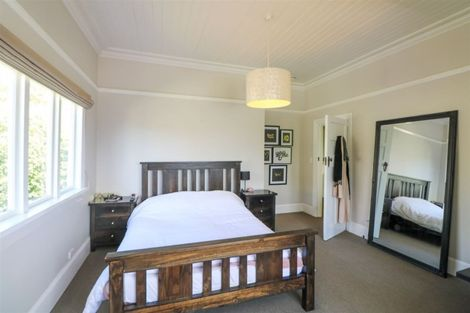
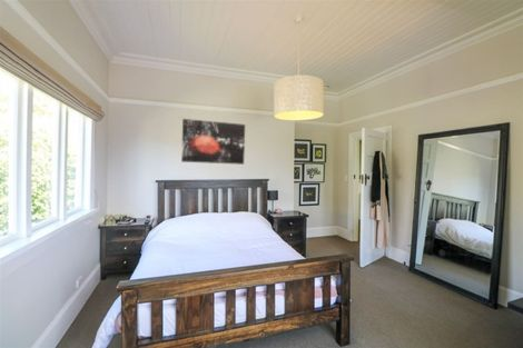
+ wall art [180,118,246,166]
